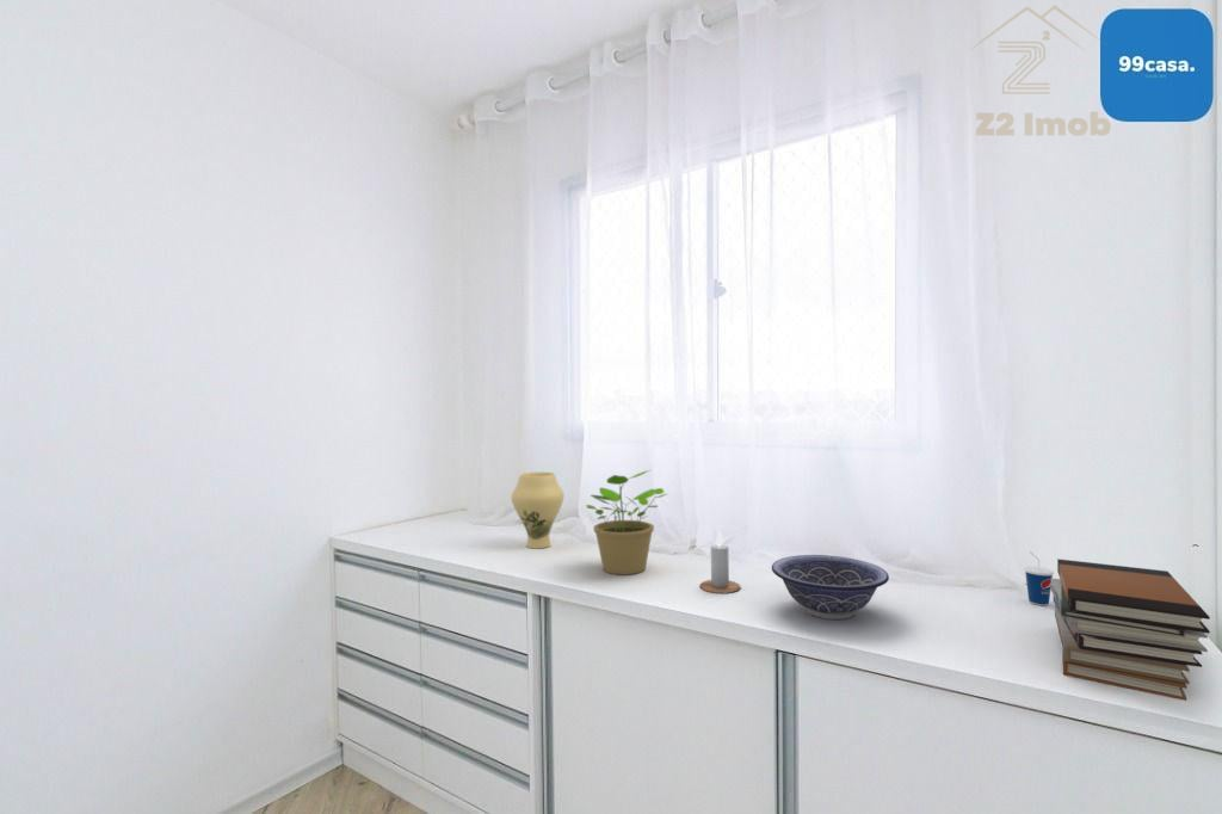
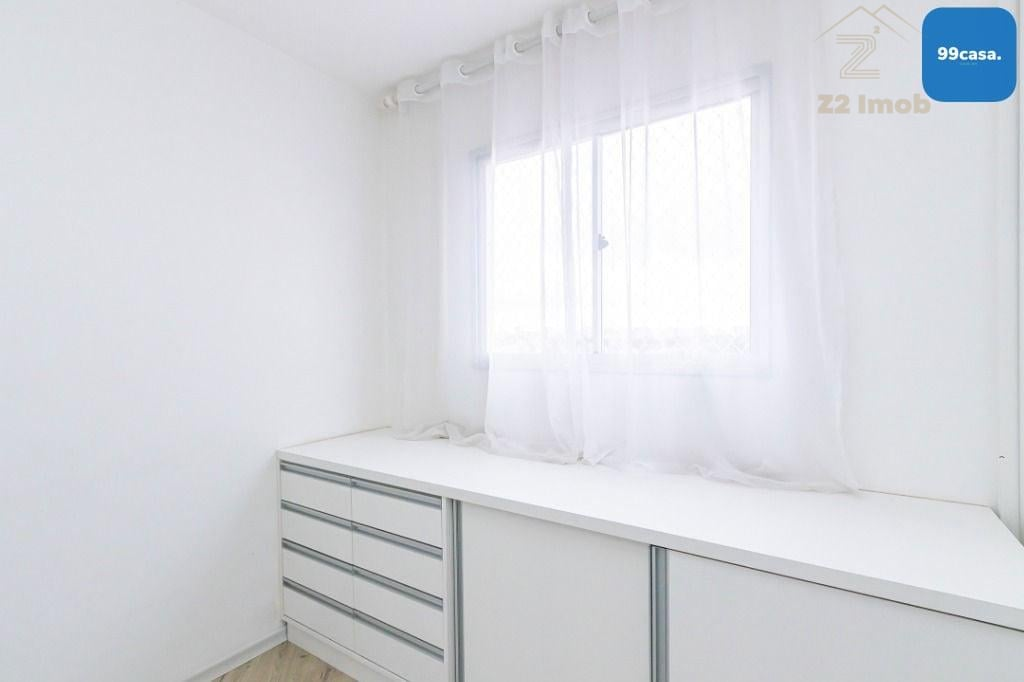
- book stack [1050,557,1211,702]
- cup [1023,551,1055,606]
- vase [510,470,566,550]
- potted plant [585,469,668,576]
- candle [699,529,742,594]
- decorative bowl [771,554,890,621]
